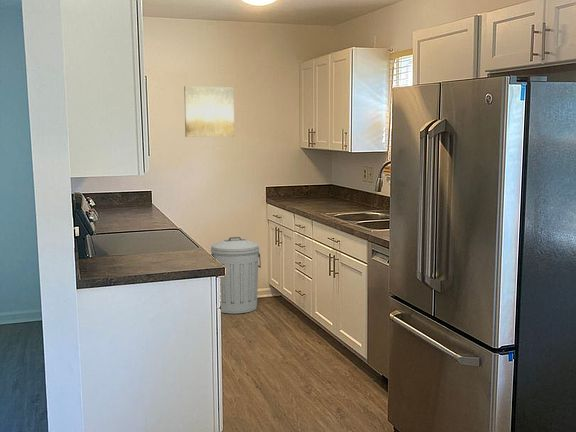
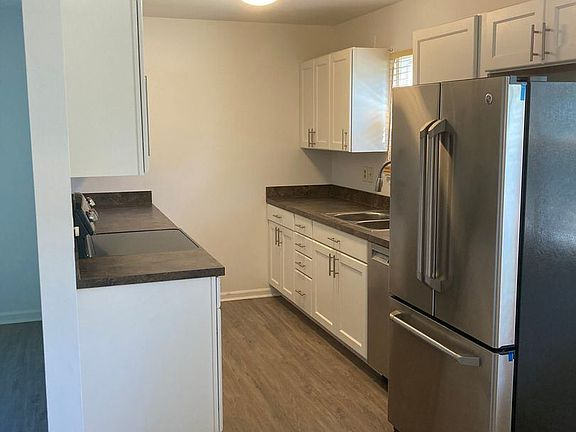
- trash can [210,236,262,314]
- wall art [183,85,235,138]
